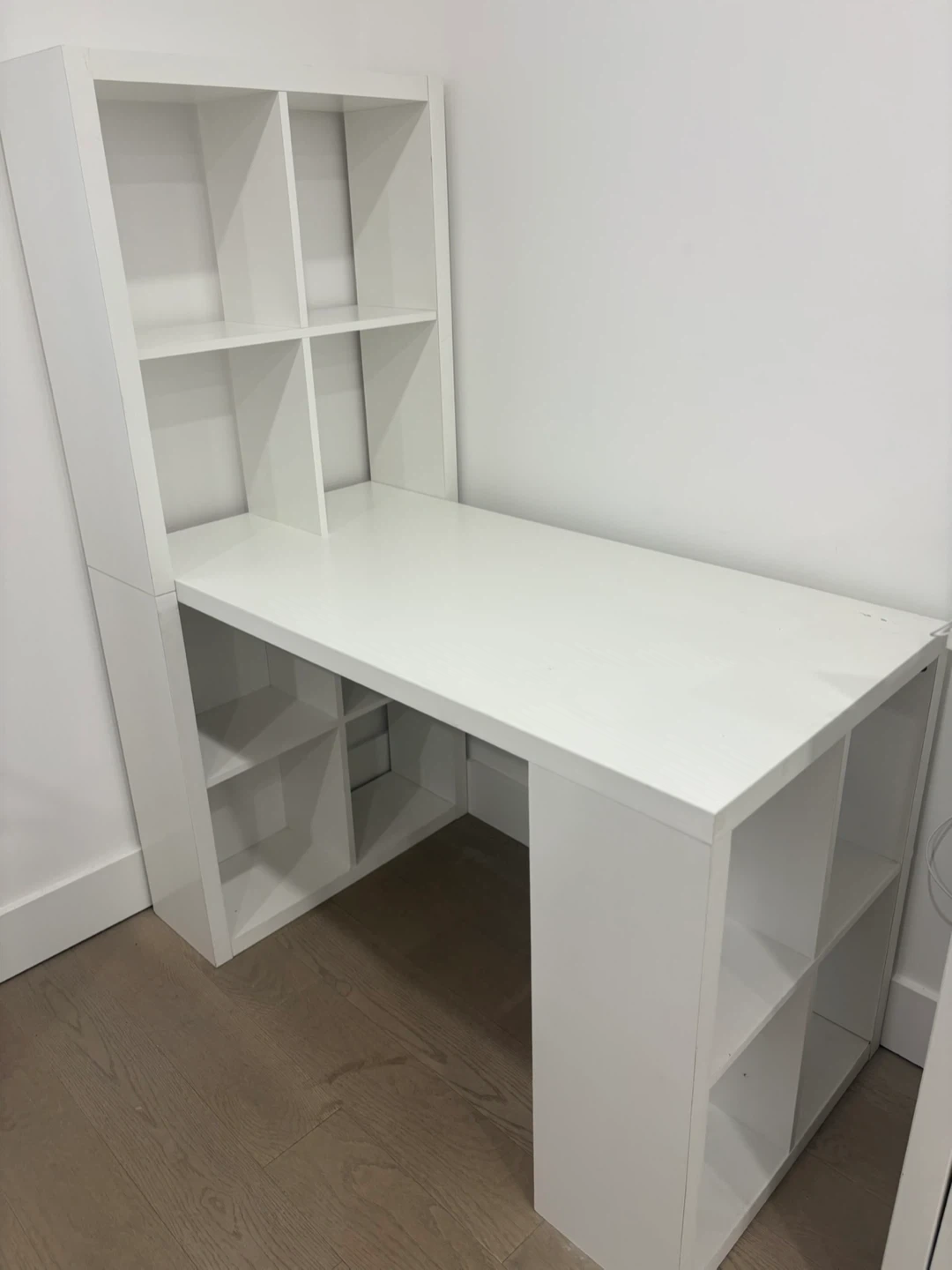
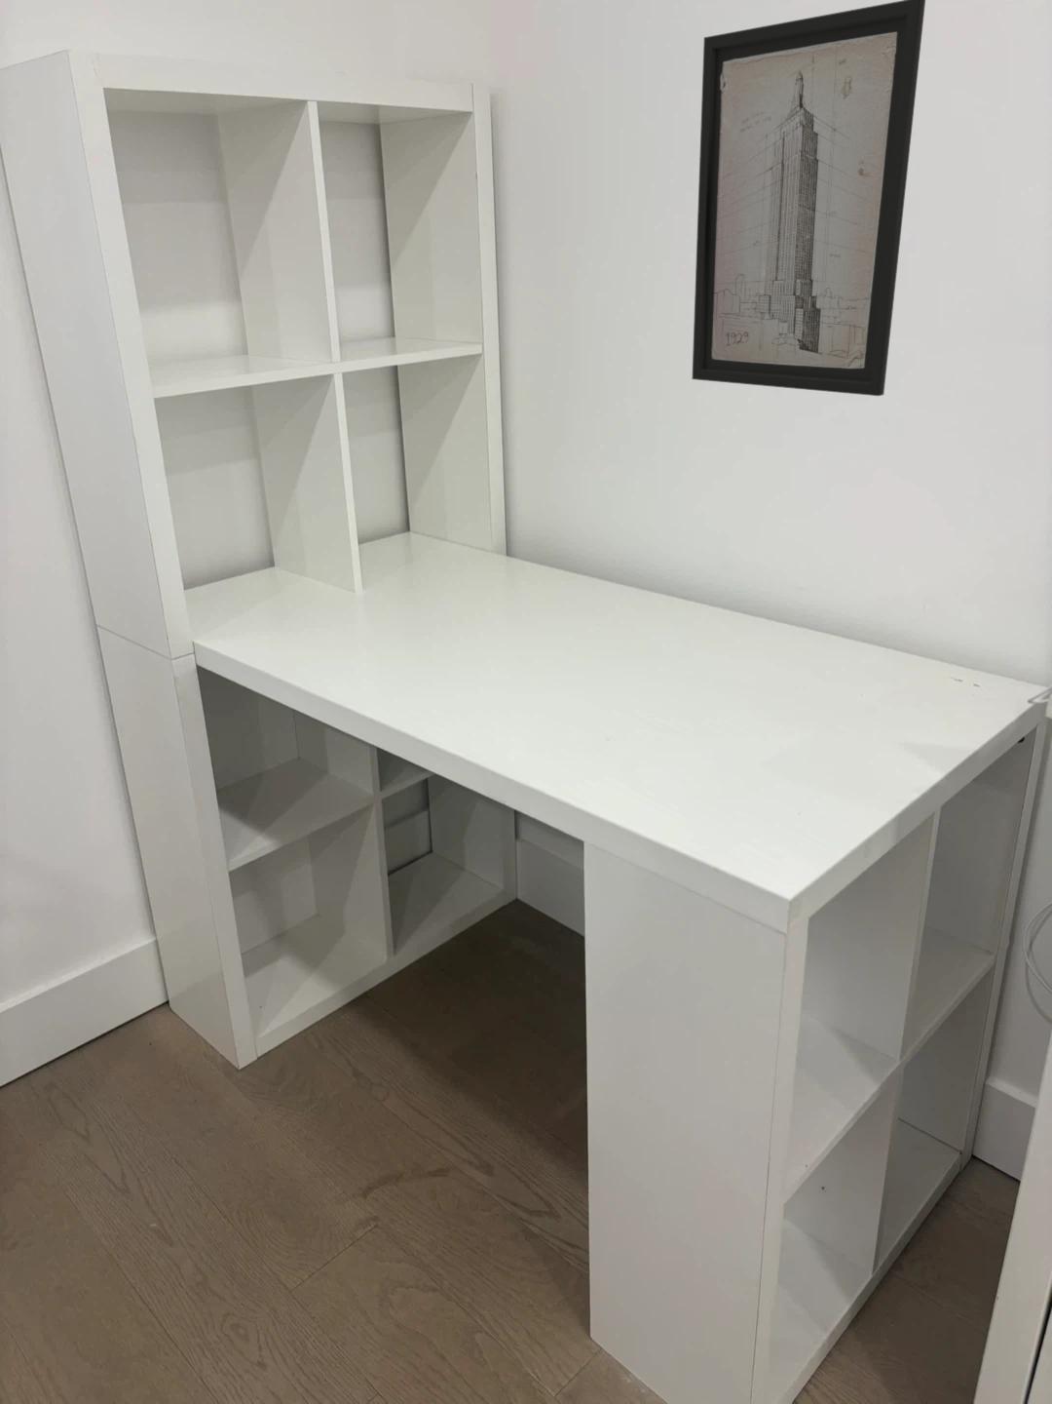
+ wall art [692,0,926,397]
